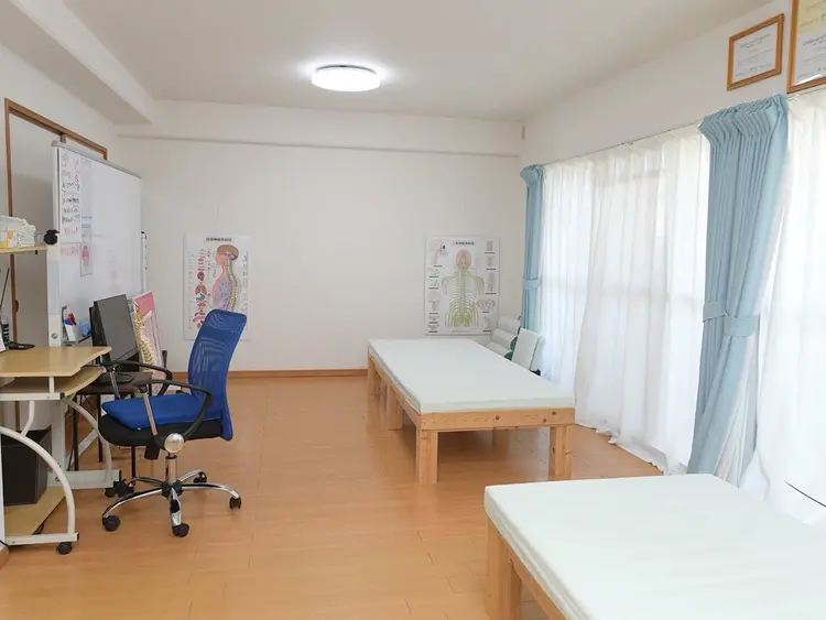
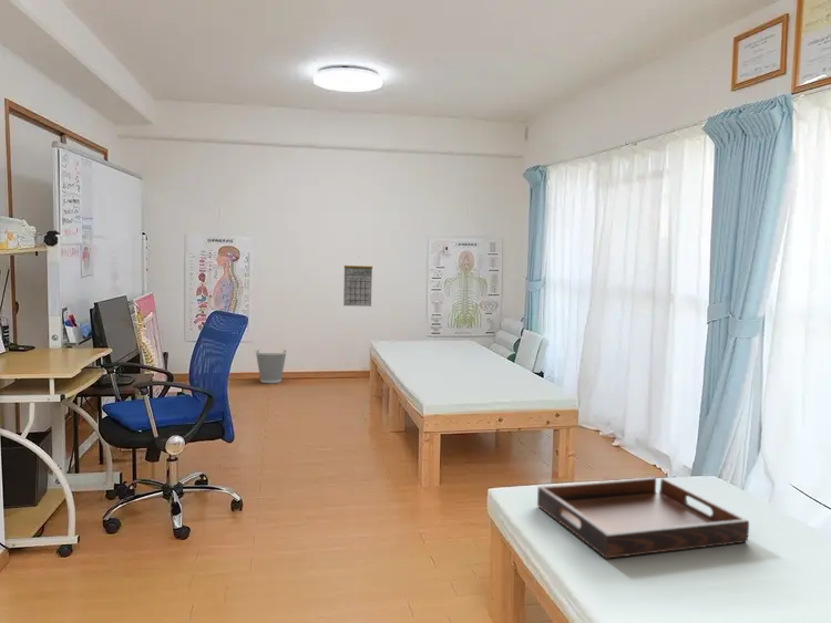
+ wastebasket [254,349,288,384]
+ serving tray [536,476,750,560]
+ calendar [342,256,373,308]
